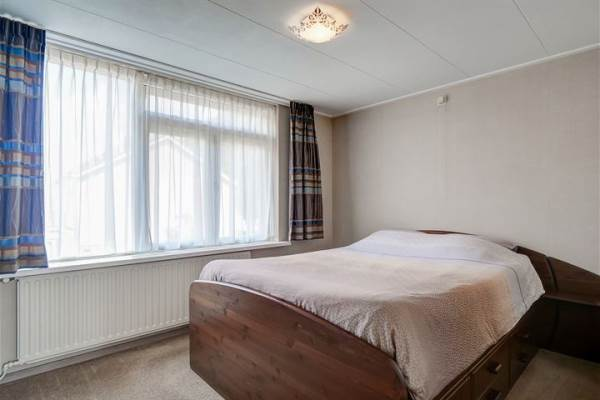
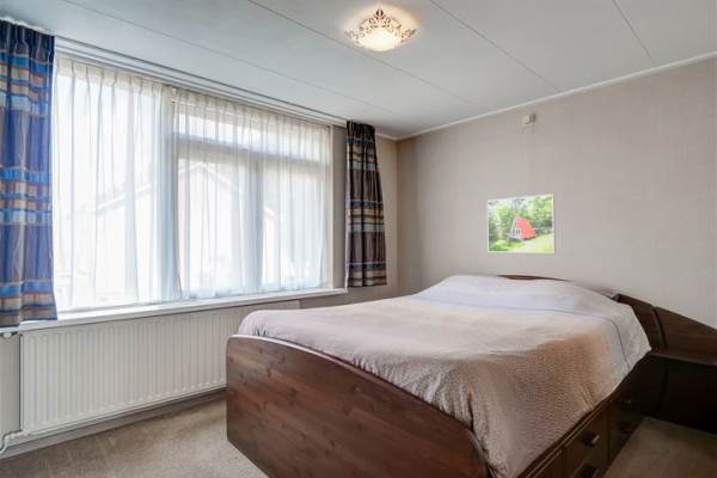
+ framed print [486,194,557,253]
